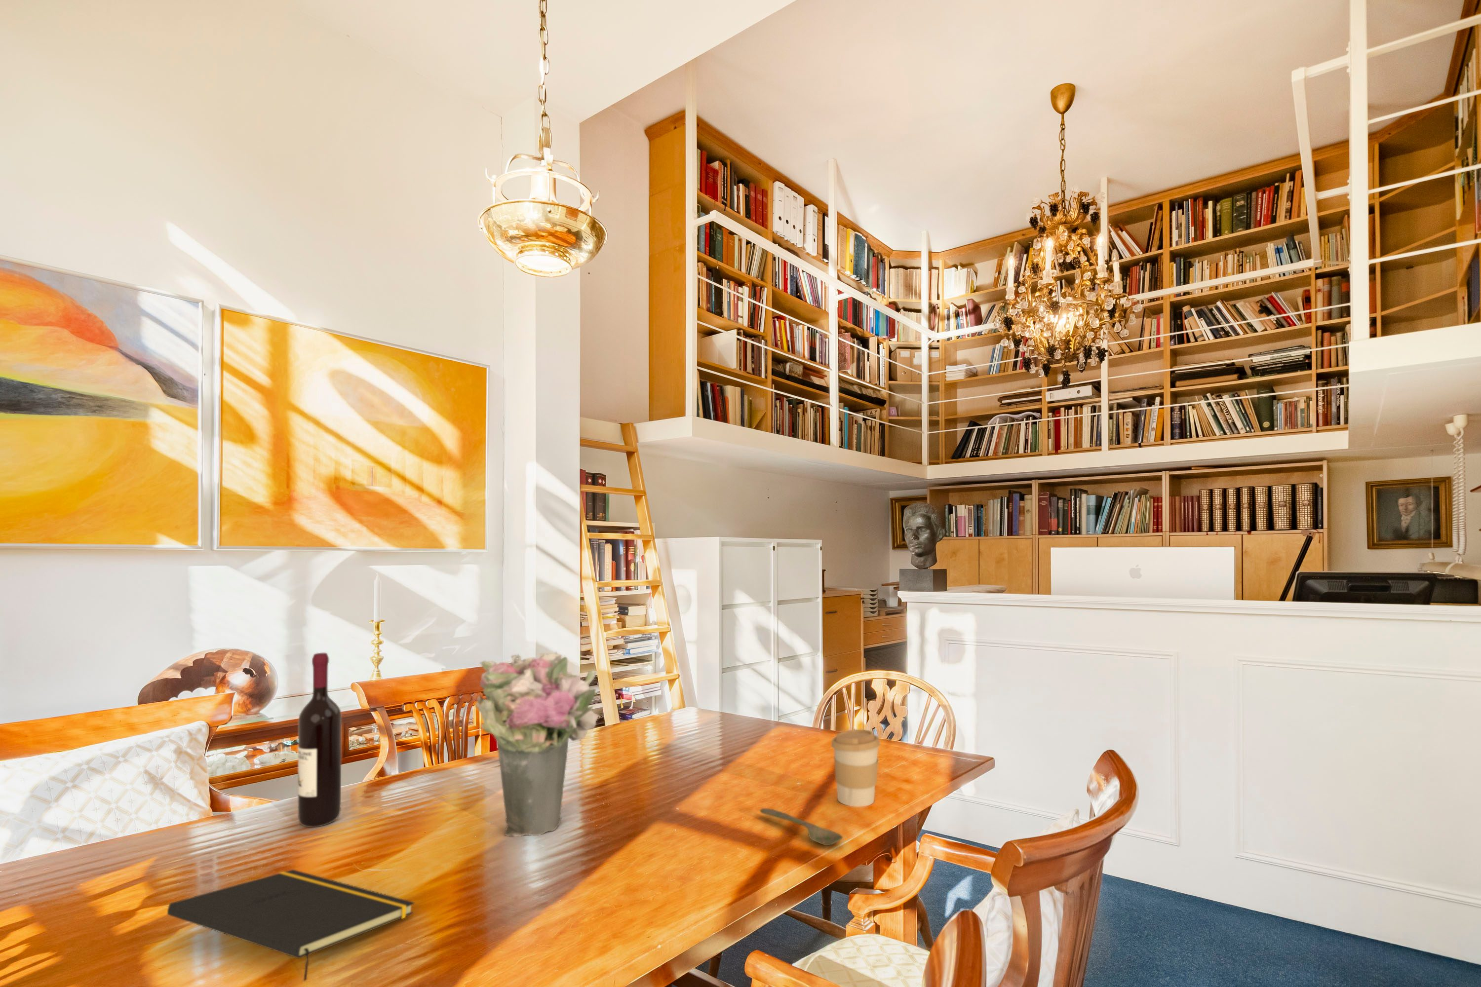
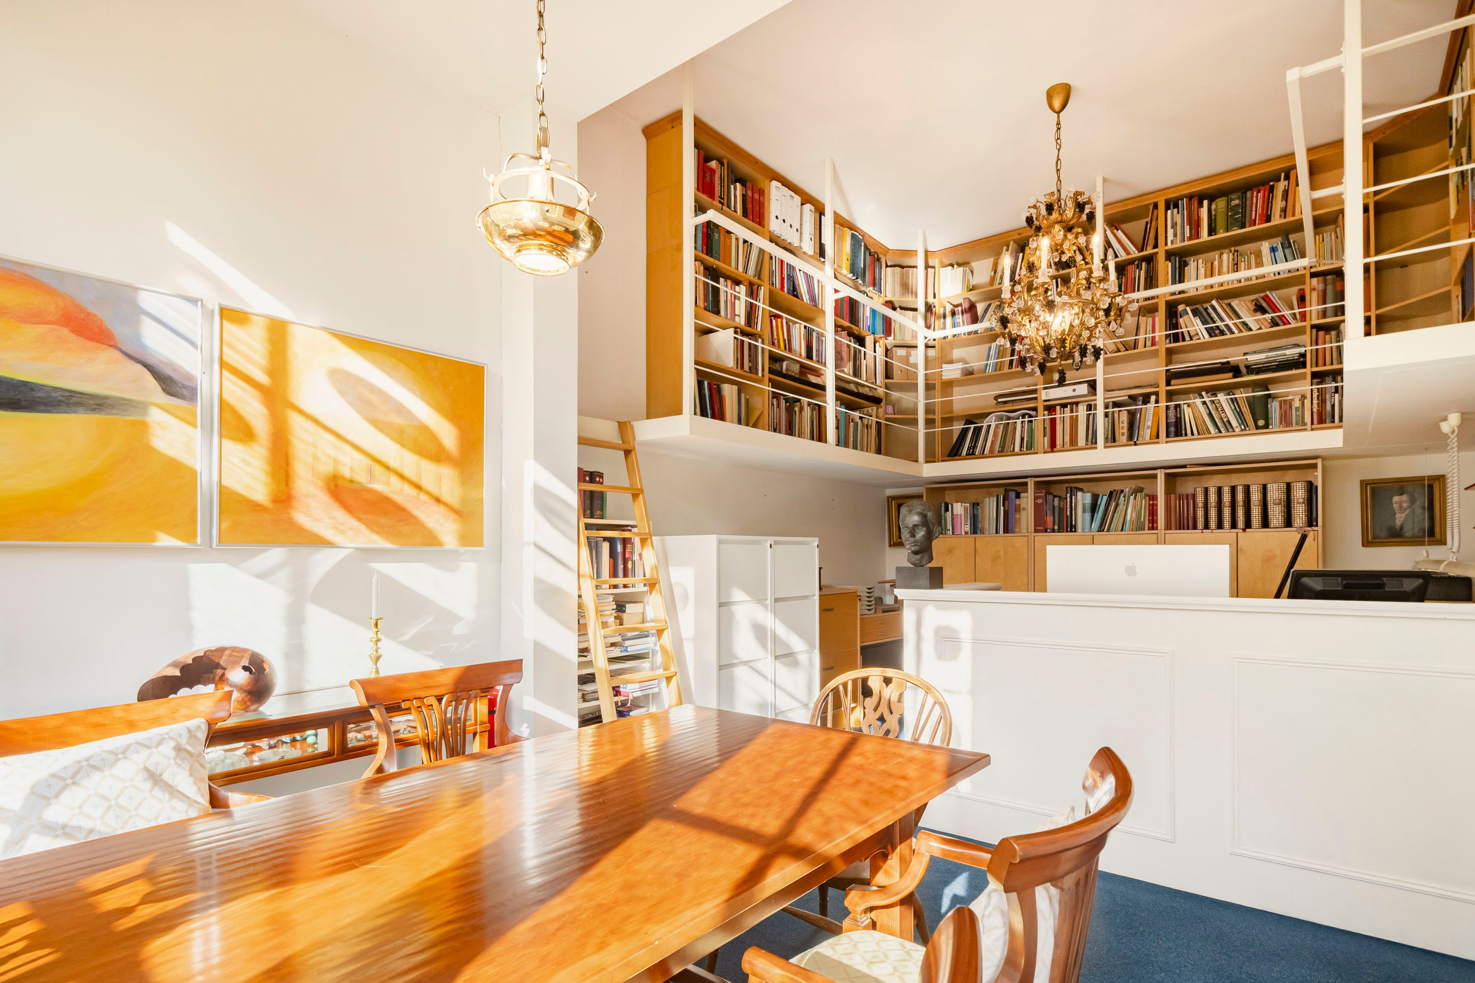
- spoon [759,807,844,846]
- wine bottle [298,652,342,827]
- flower bouquet [475,651,599,837]
- coffee cup [831,729,880,807]
- notepad [166,869,415,983]
